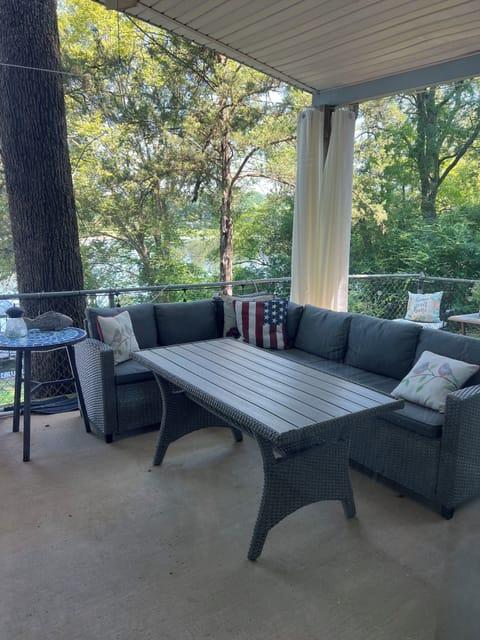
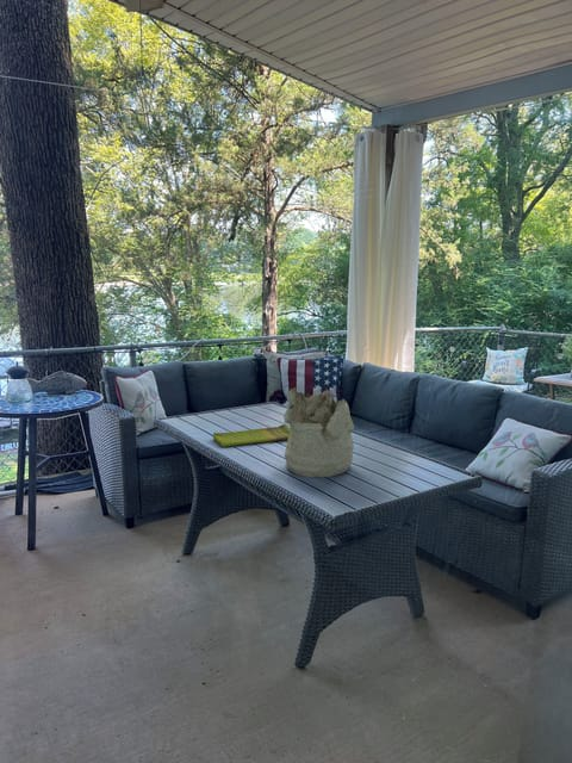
+ dish towel [212,423,291,448]
+ mineral sample [282,386,355,479]
